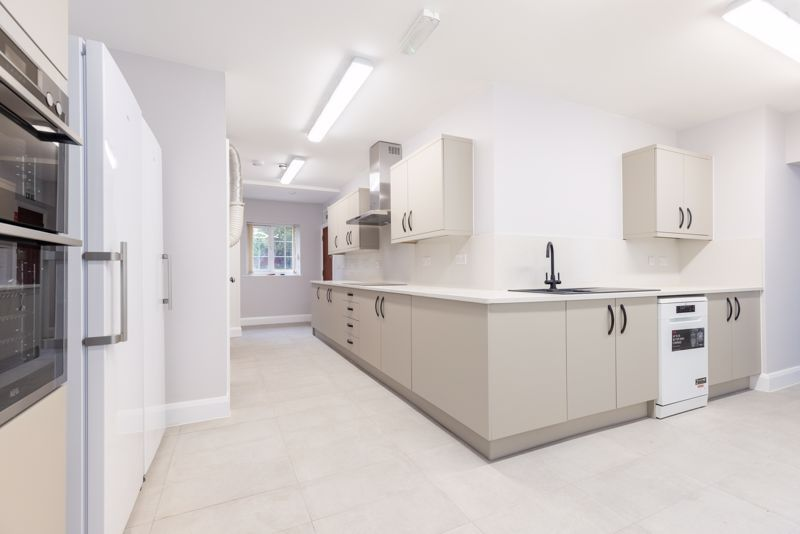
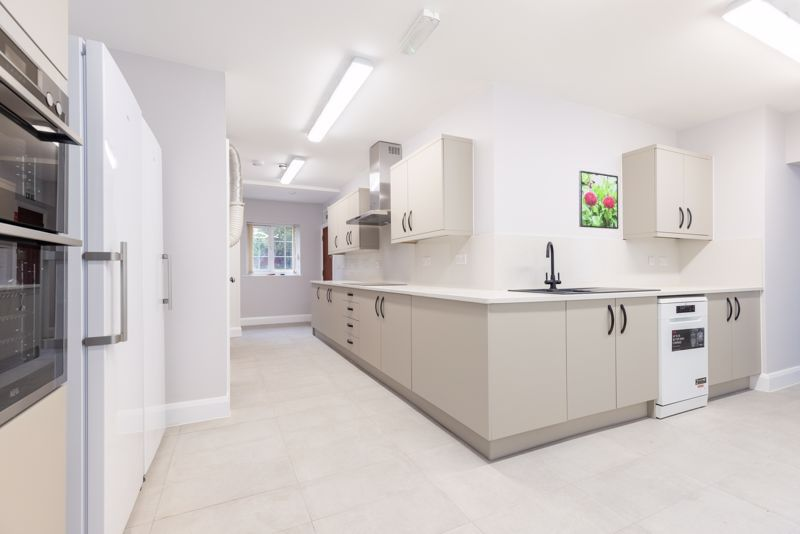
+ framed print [578,170,619,230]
